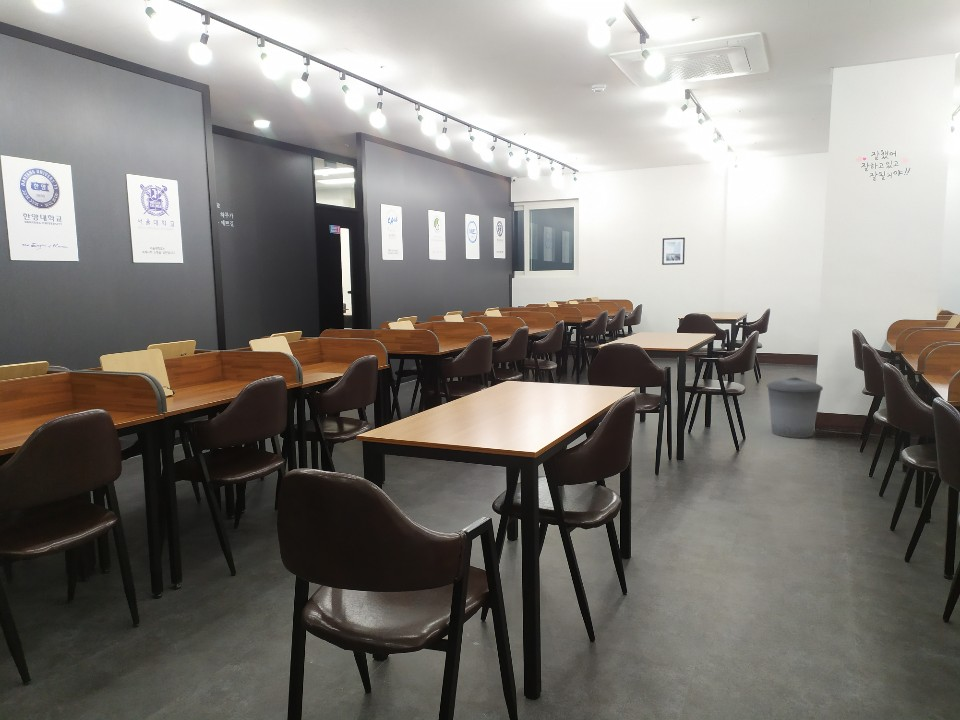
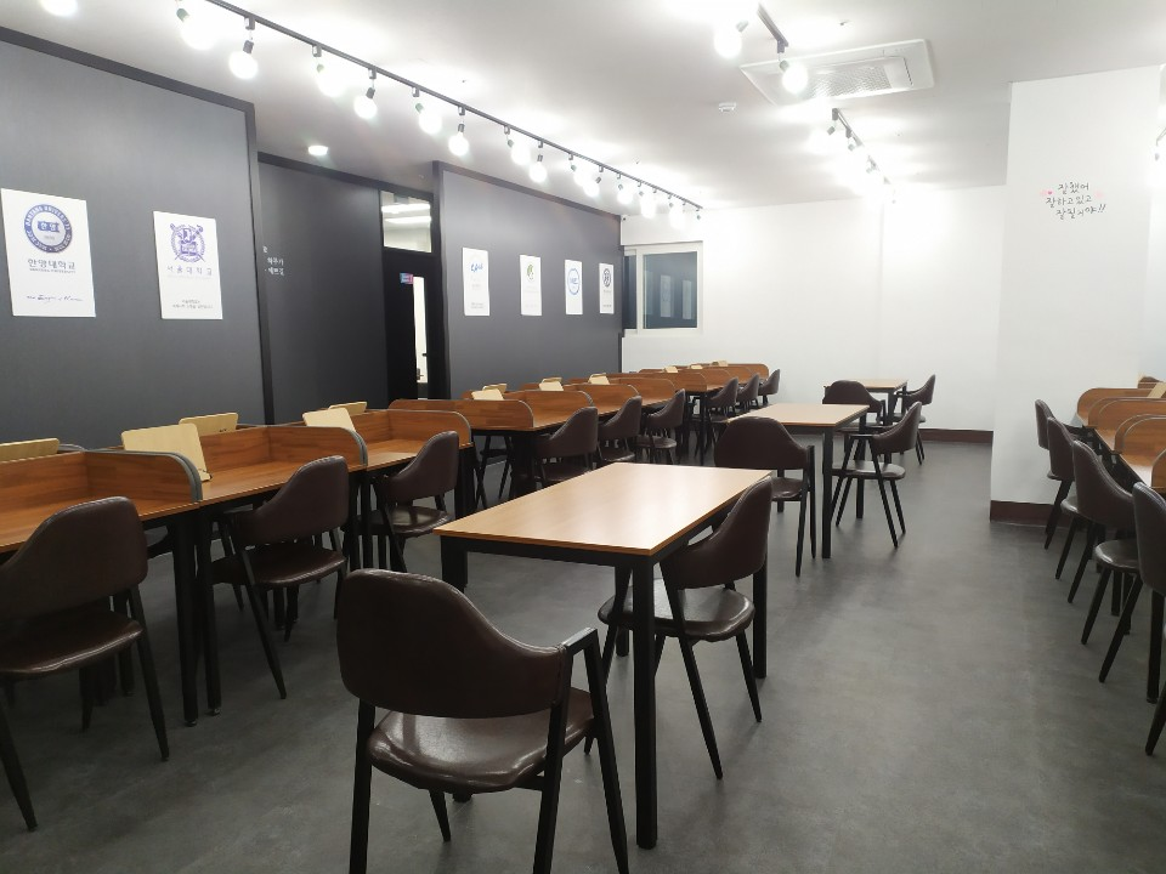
- trash can [765,376,824,439]
- wall art [661,237,686,266]
